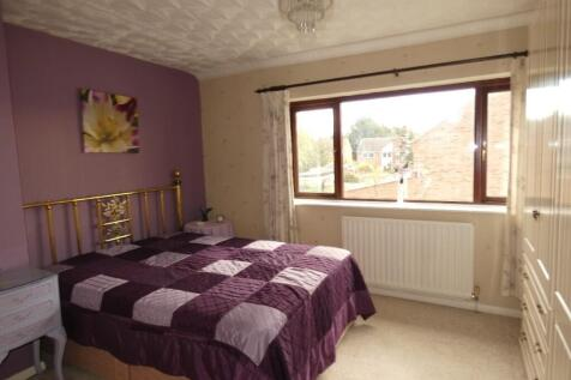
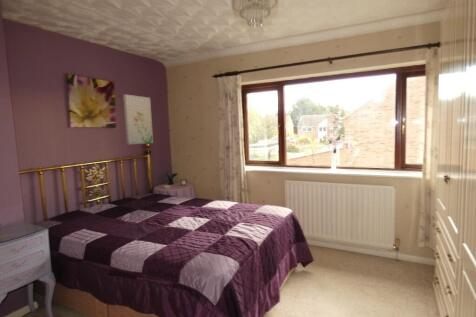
+ wall art [122,93,154,145]
